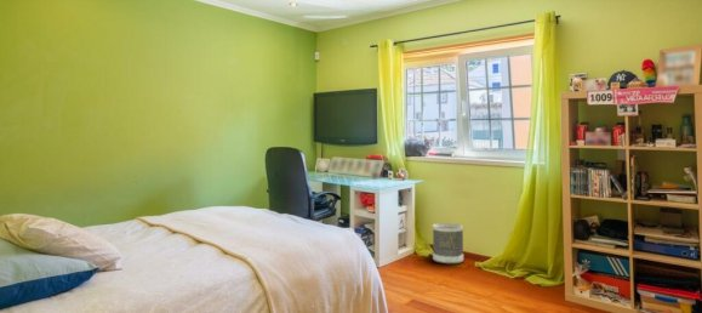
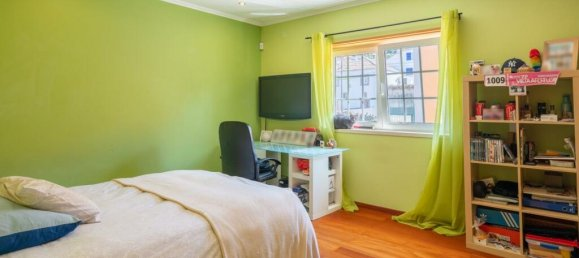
- wastebasket [432,222,464,264]
